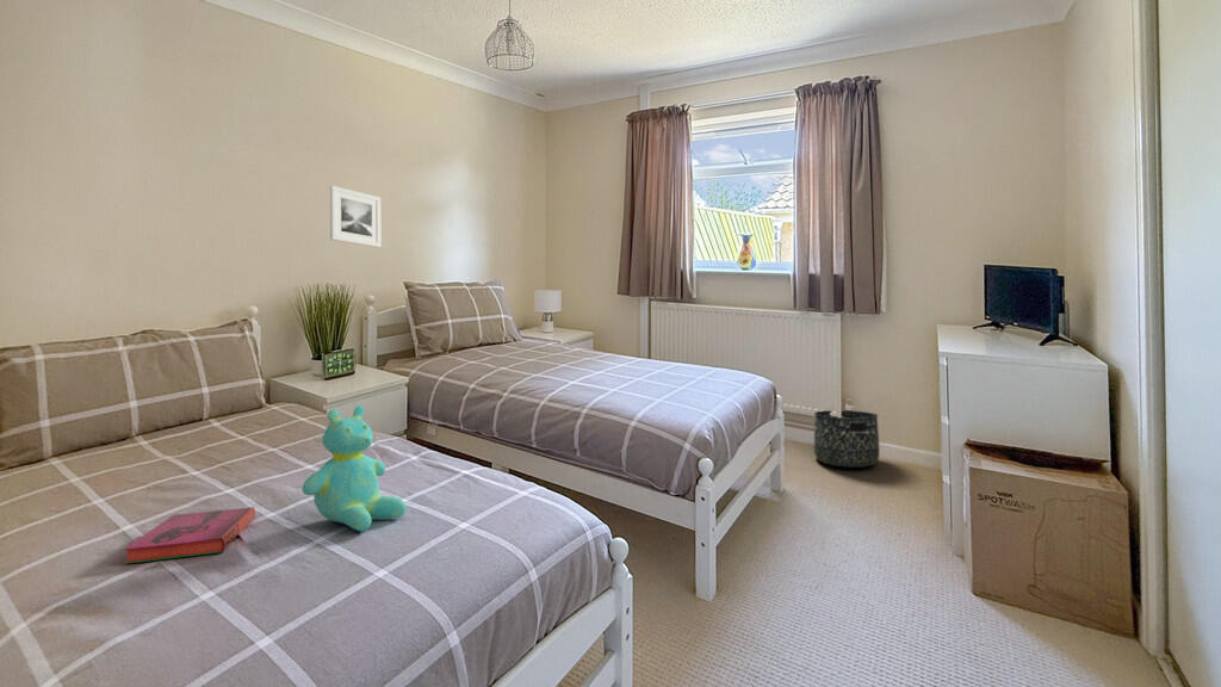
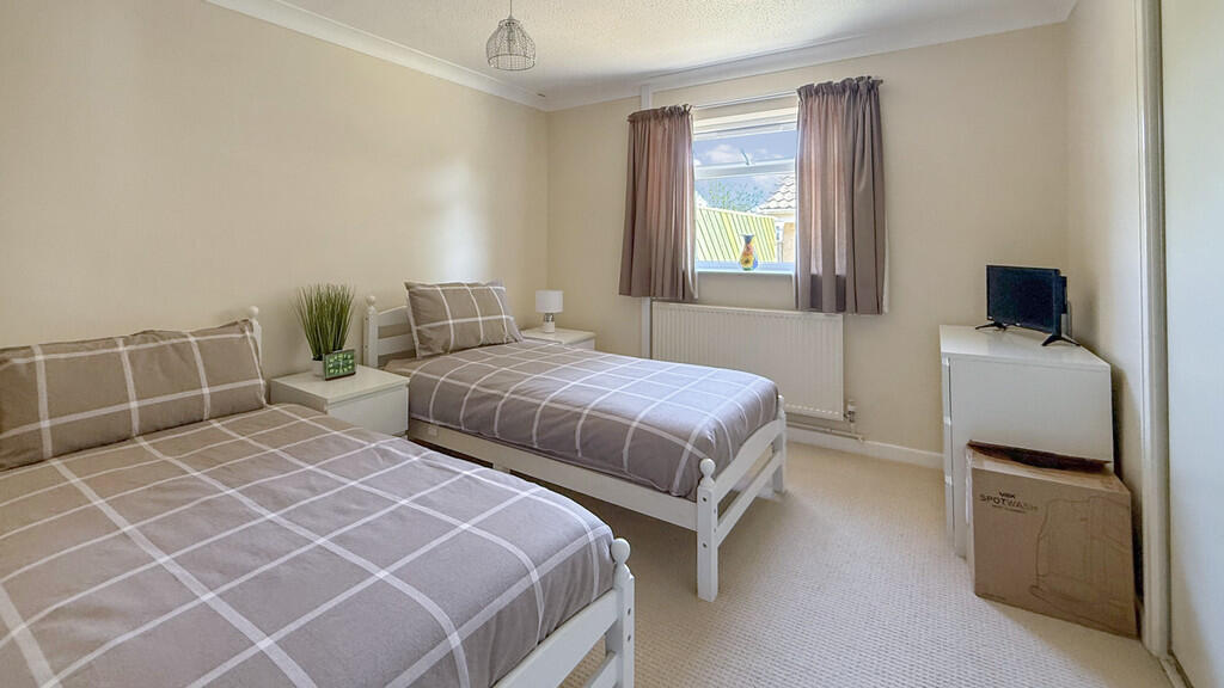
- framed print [329,185,382,249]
- hardback book [123,506,256,565]
- basket [813,409,881,469]
- teddy bear [302,404,408,532]
